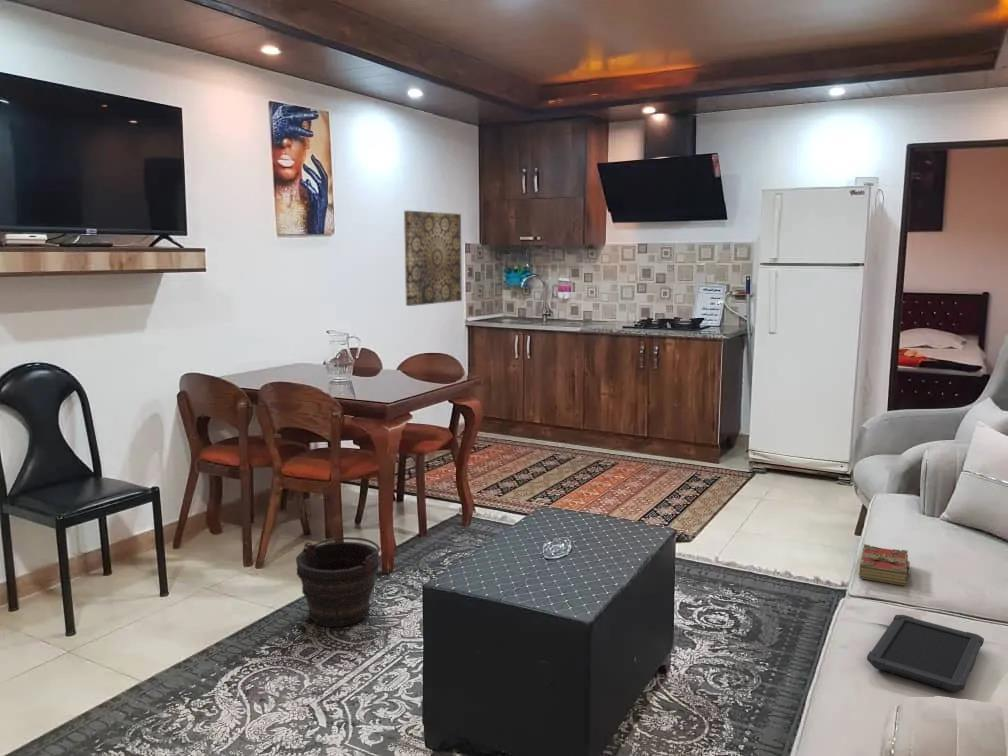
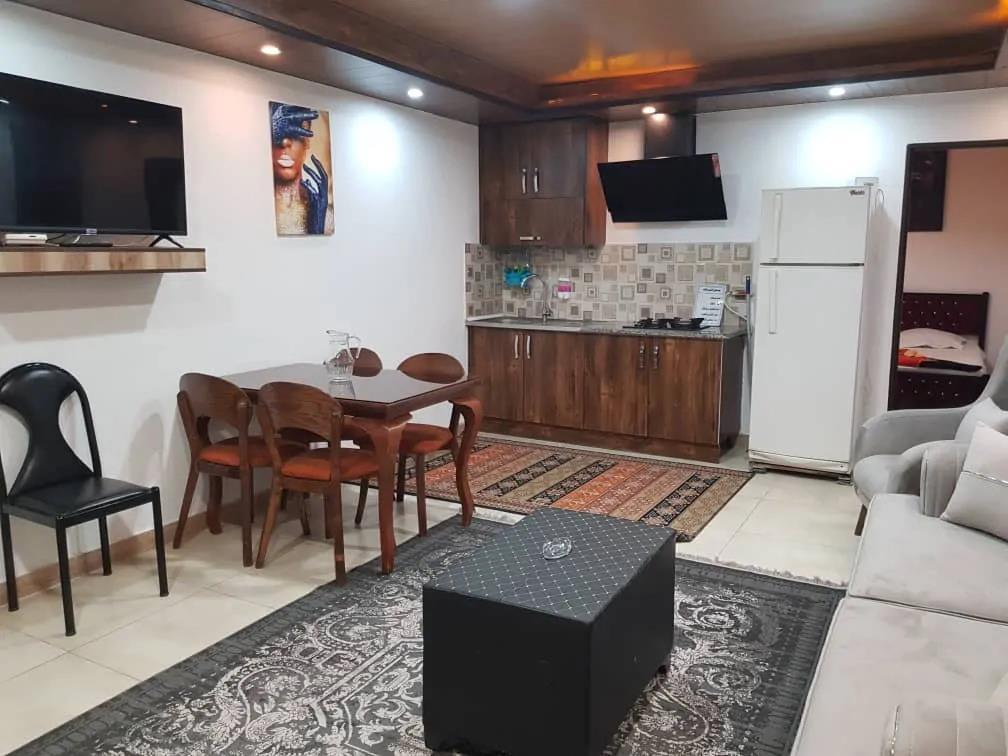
- wall art [403,210,463,307]
- tablet [866,614,985,694]
- bucket [295,536,381,628]
- book [858,543,911,586]
